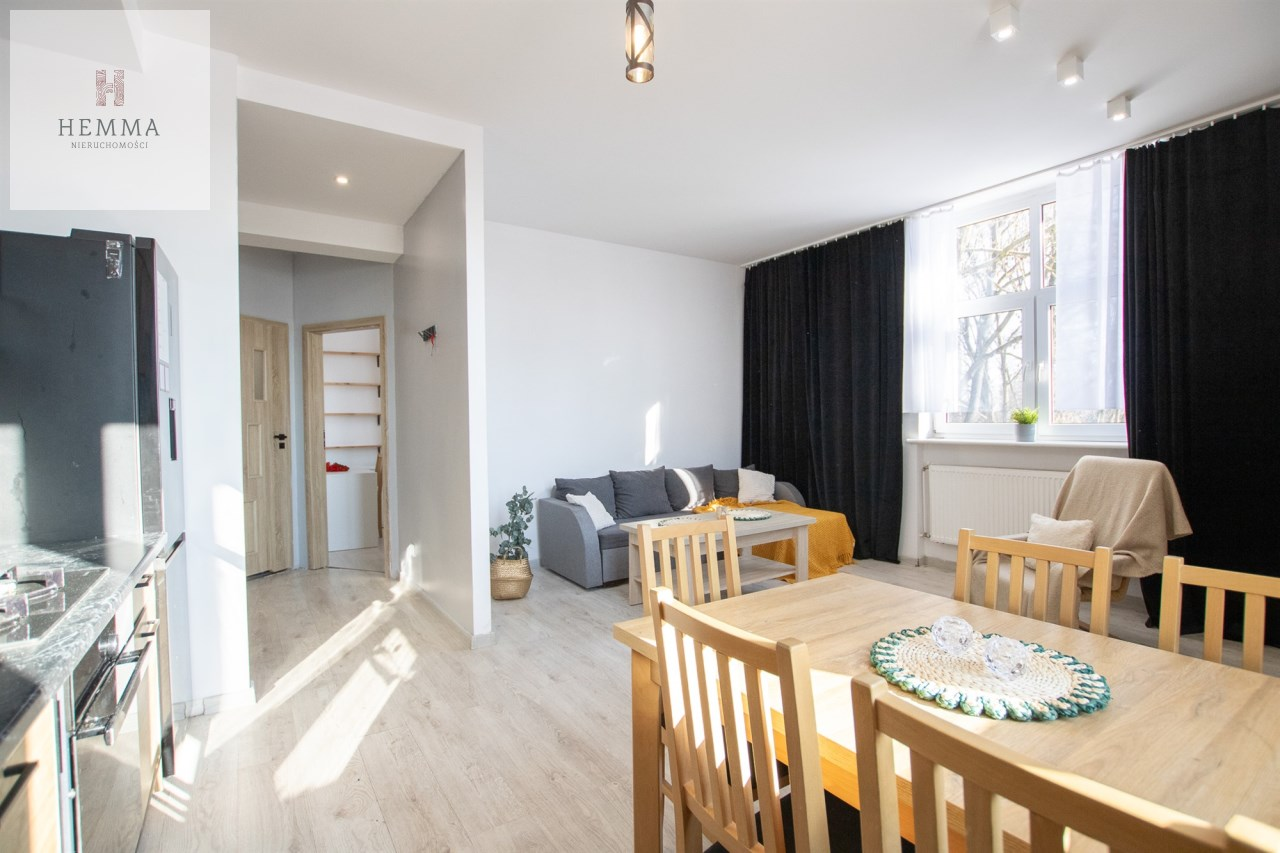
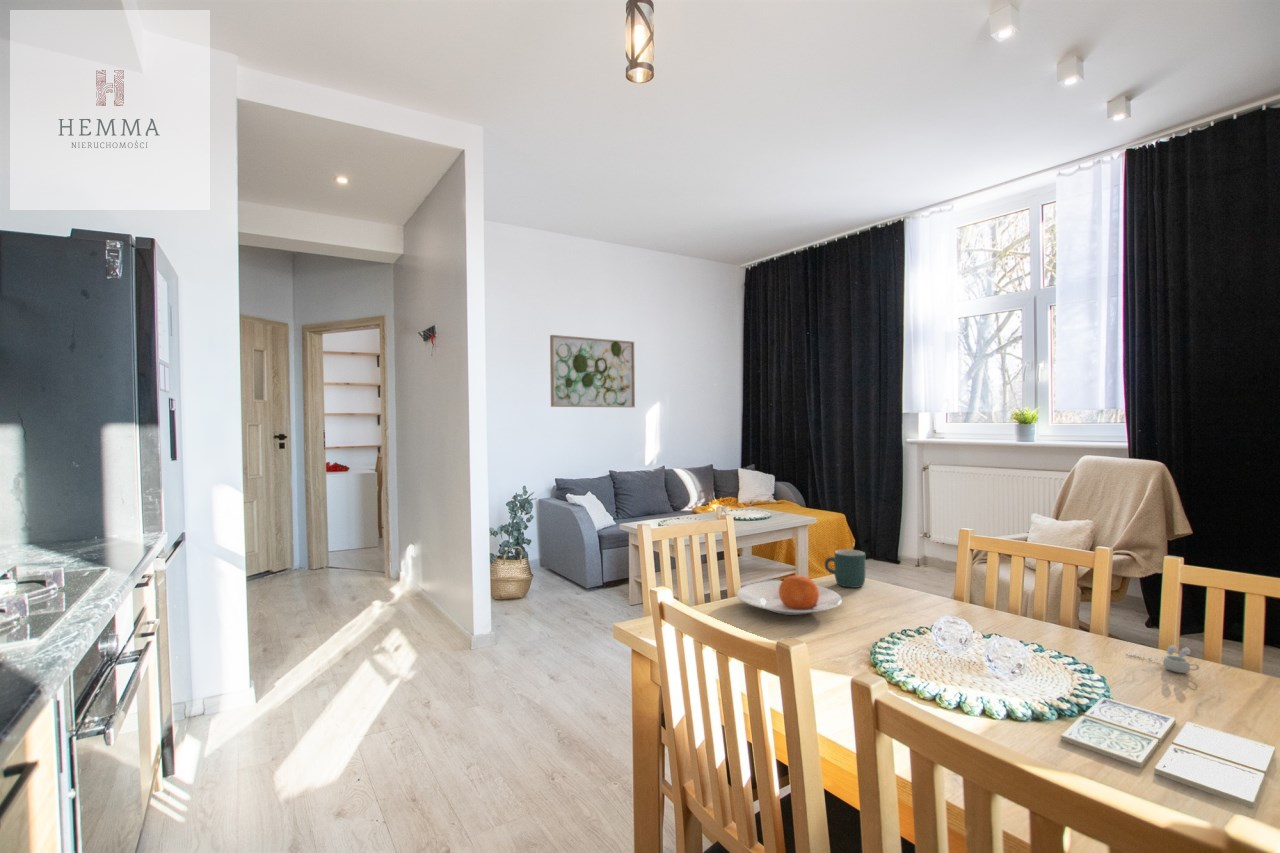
+ cup [1125,644,1200,674]
+ wall art [549,334,636,408]
+ plate [736,574,843,616]
+ drink coaster [1060,696,1276,810]
+ mug [824,548,866,589]
